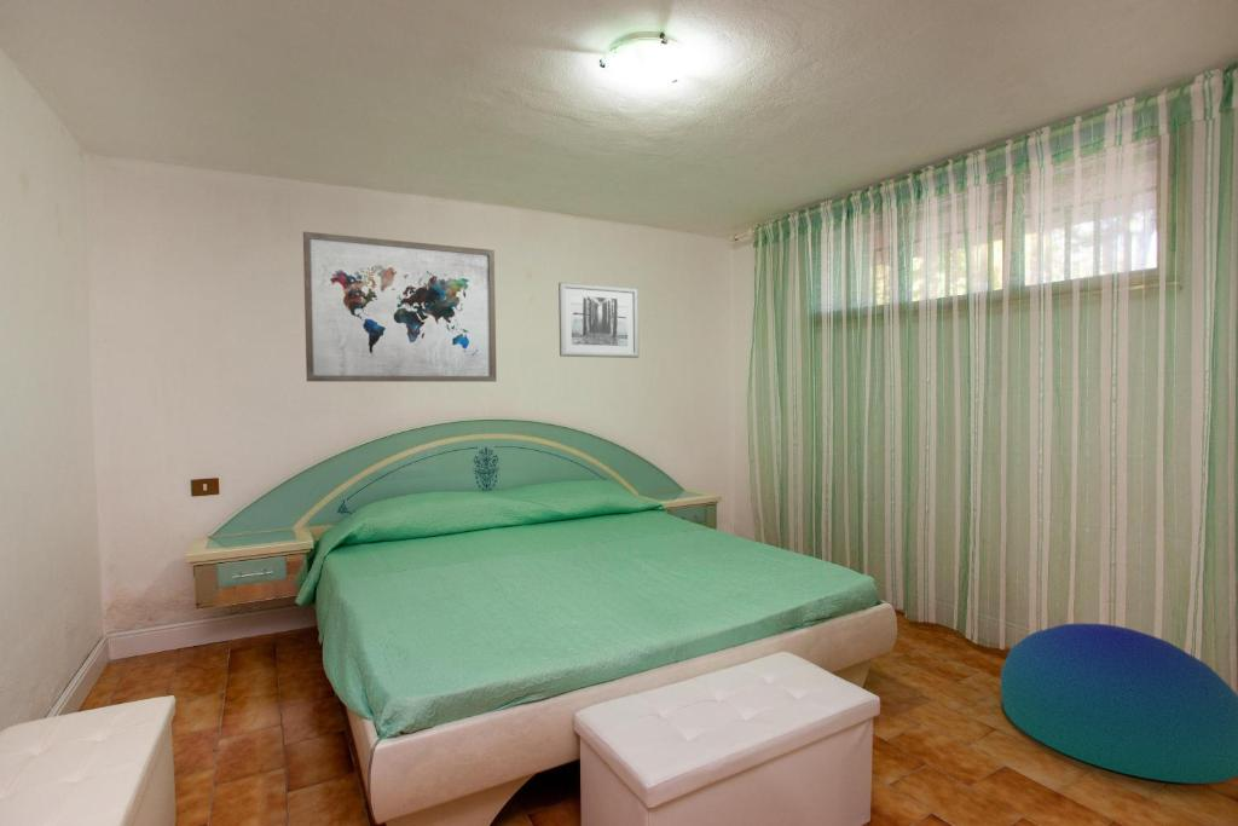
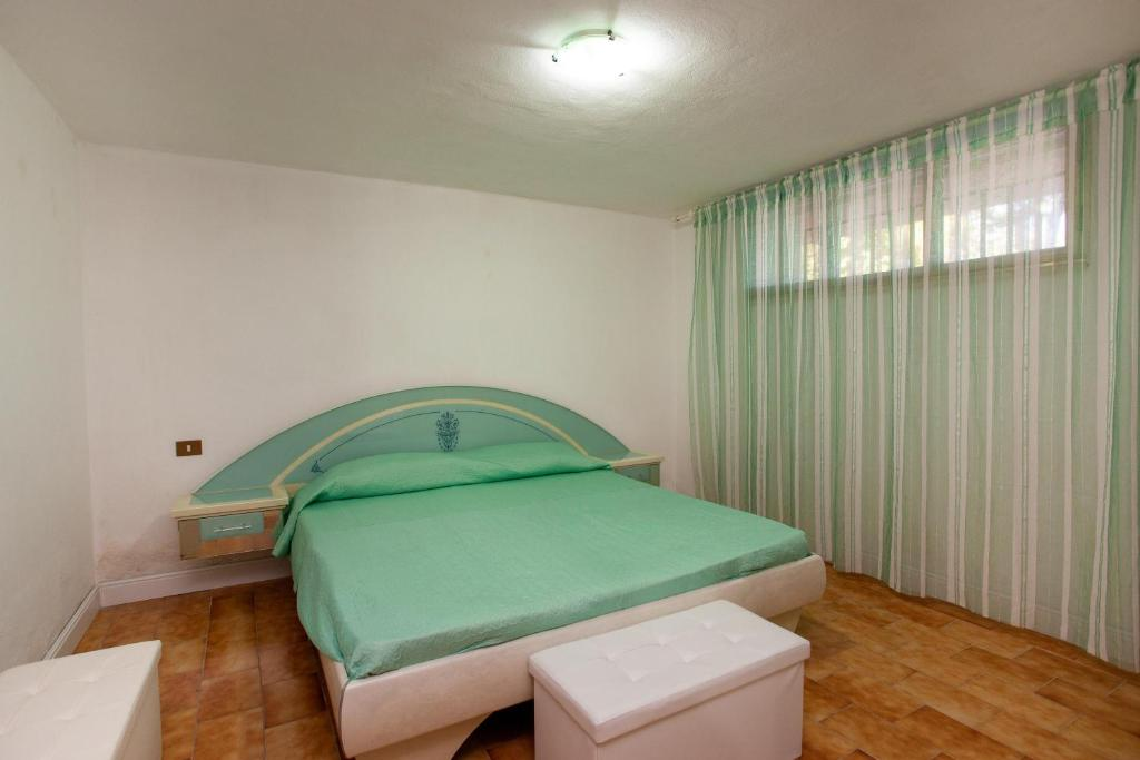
- wall art [557,282,641,359]
- wall art [302,231,498,383]
- pouf [1000,623,1238,785]
